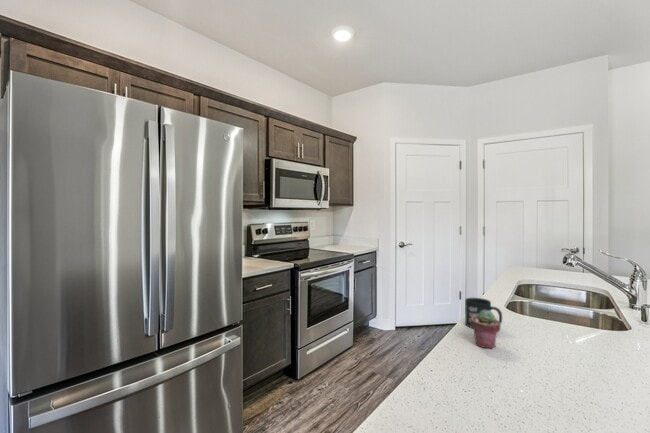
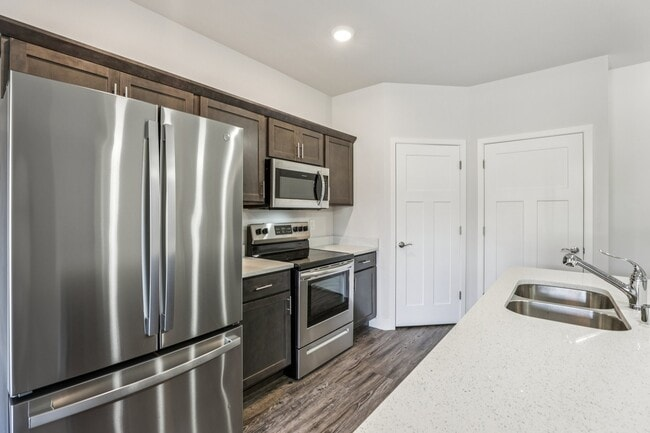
- potted succulent [471,310,502,349]
- mug [464,297,503,329]
